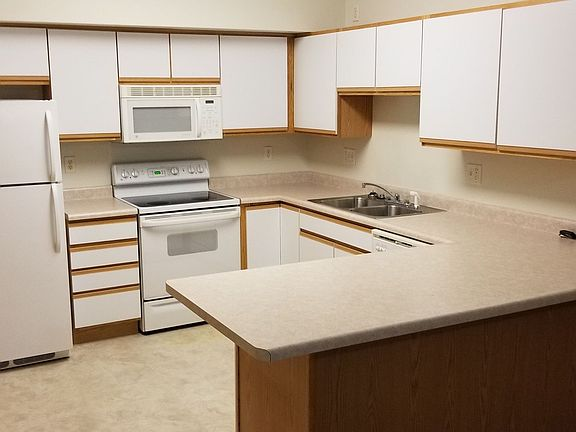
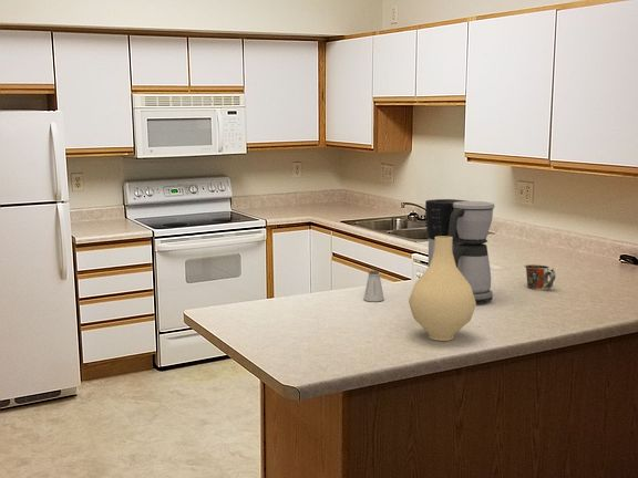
+ saltshaker [362,270,385,302]
+ coffee maker [424,198,496,303]
+ vase [408,236,477,342]
+ mug [523,263,557,291]
